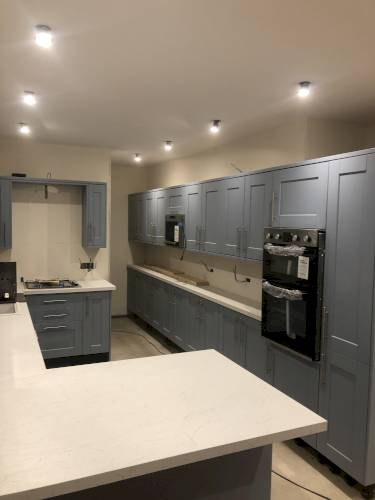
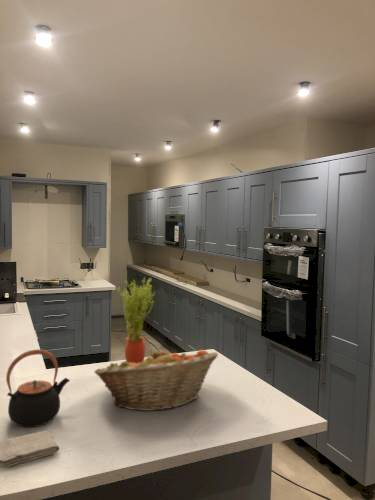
+ teapot [5,348,71,429]
+ potted plant [116,276,156,364]
+ washcloth [0,430,60,469]
+ fruit basket [93,348,219,412]
